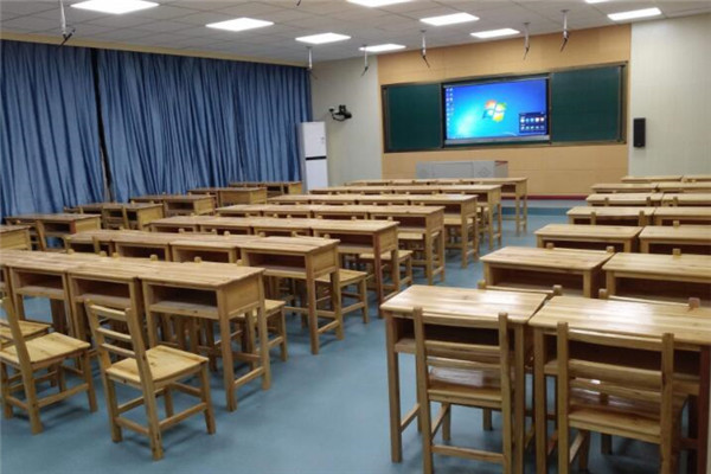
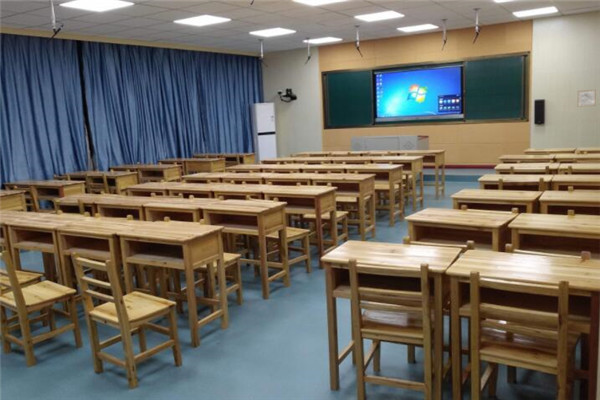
+ wall art [577,89,597,108]
